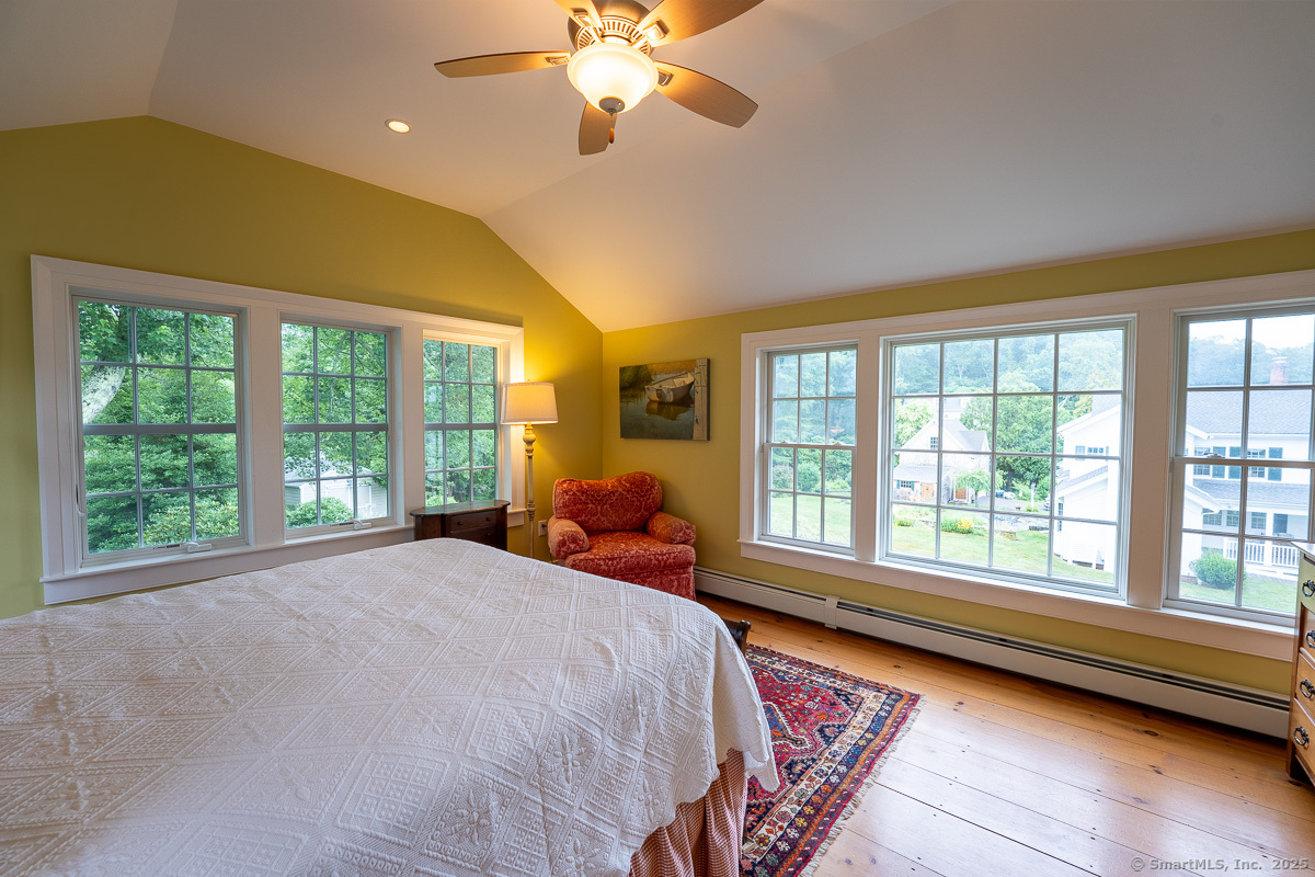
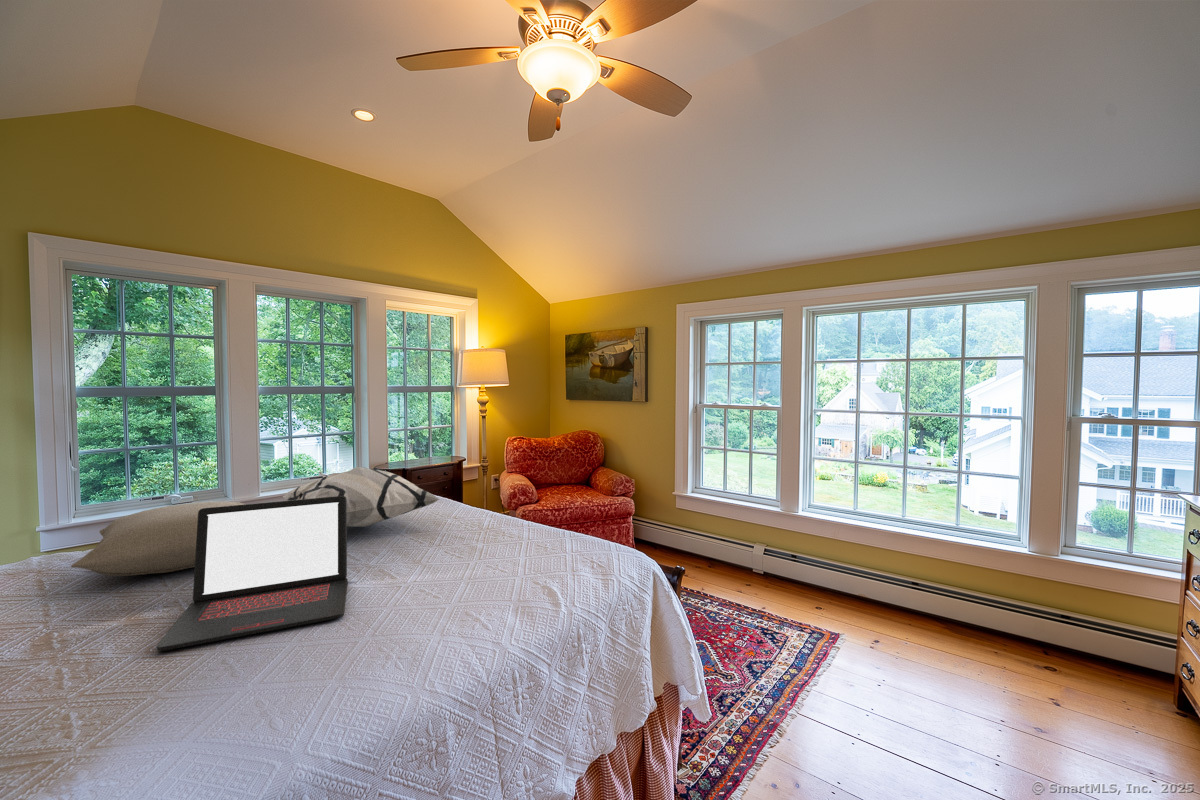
+ decorative pillow [282,466,441,528]
+ laptop [156,496,349,652]
+ pillow [70,500,246,577]
